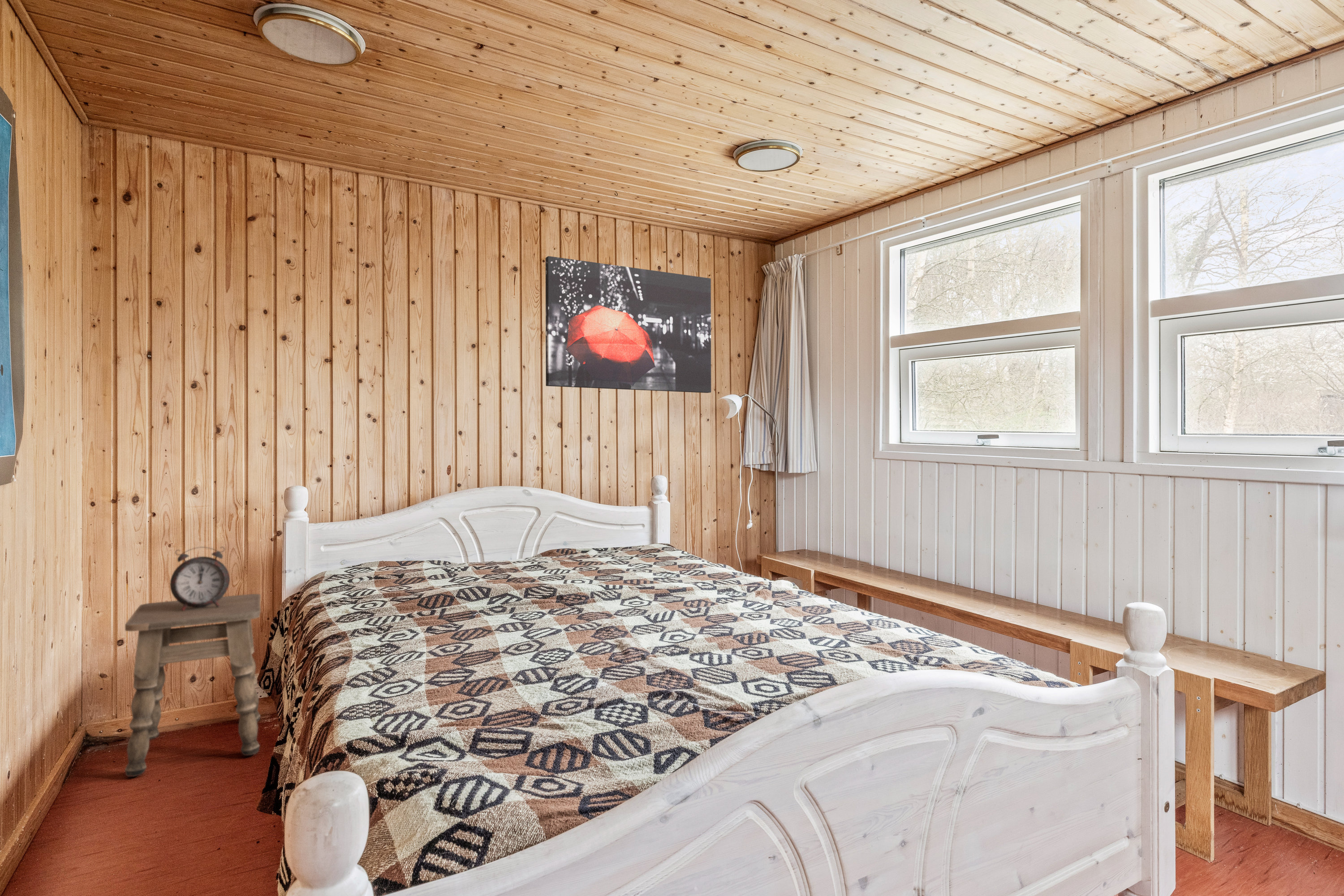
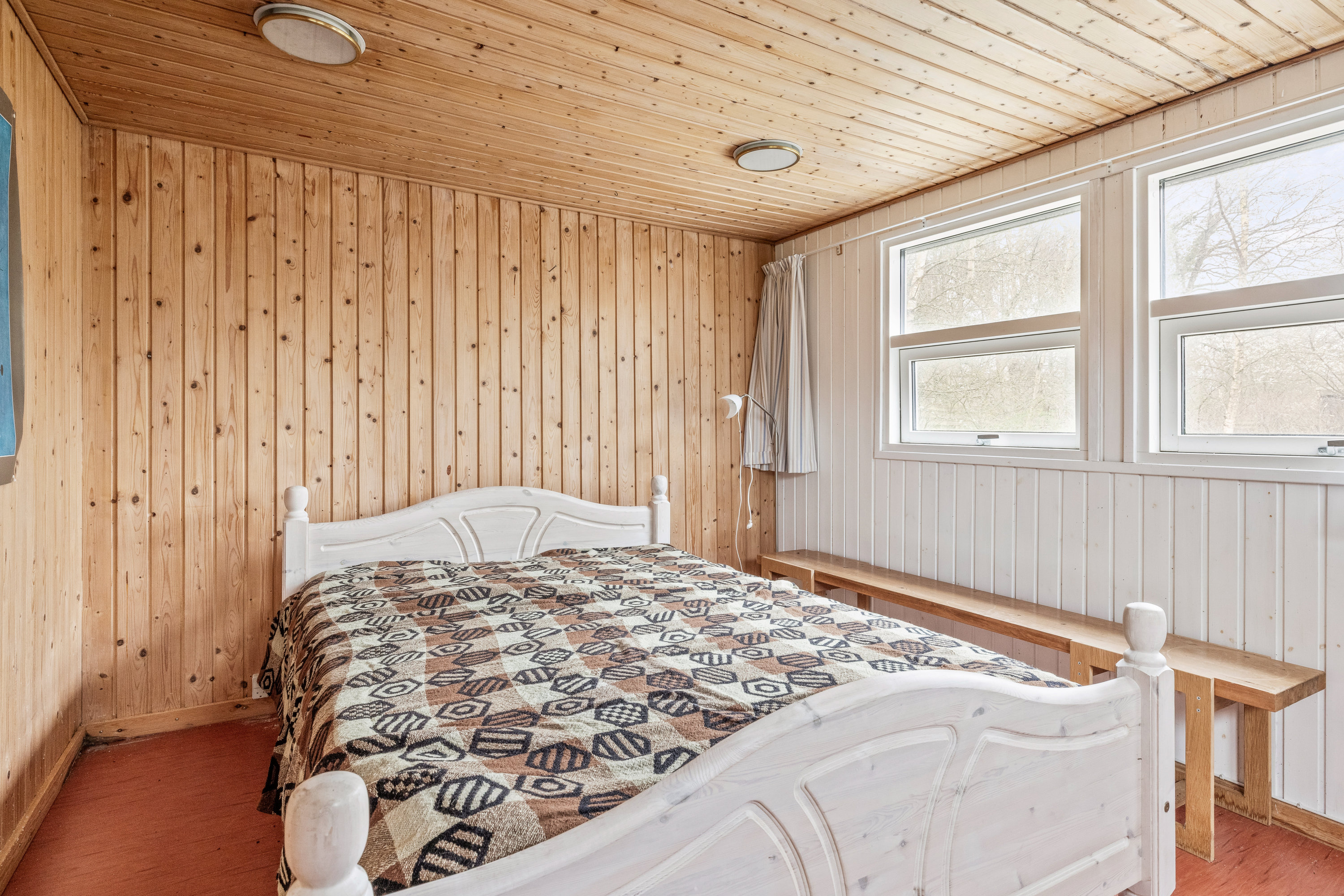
- wall art [545,256,711,393]
- alarm clock [169,546,230,611]
- side table [125,594,261,777]
